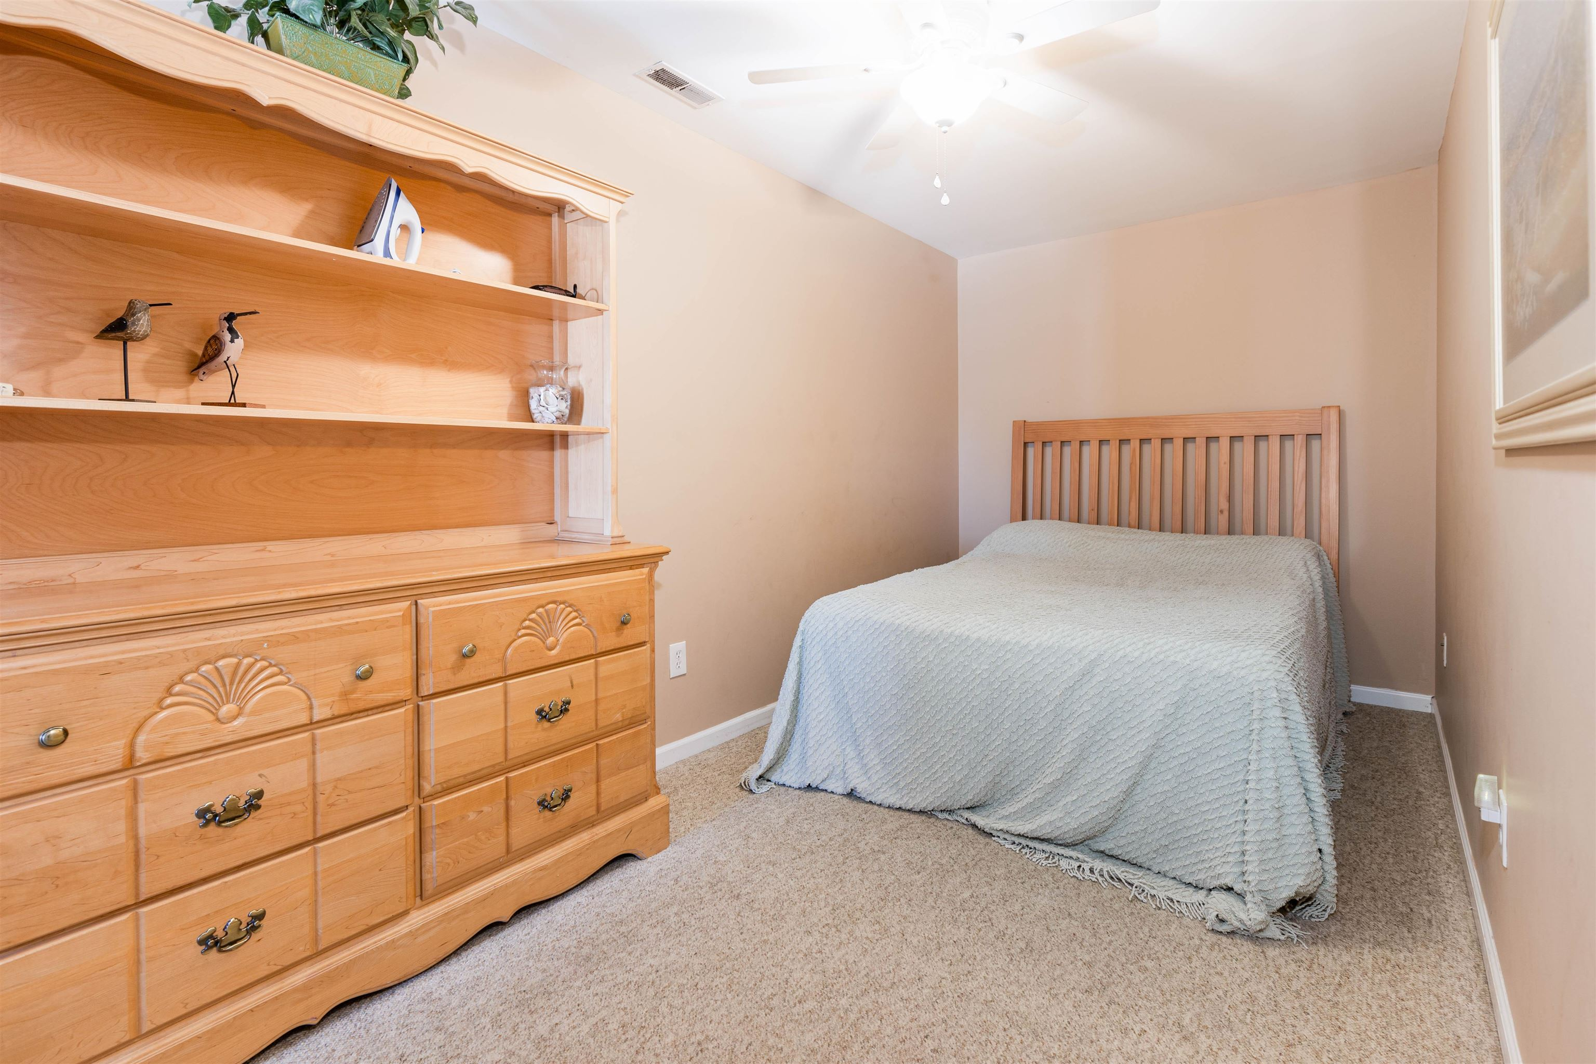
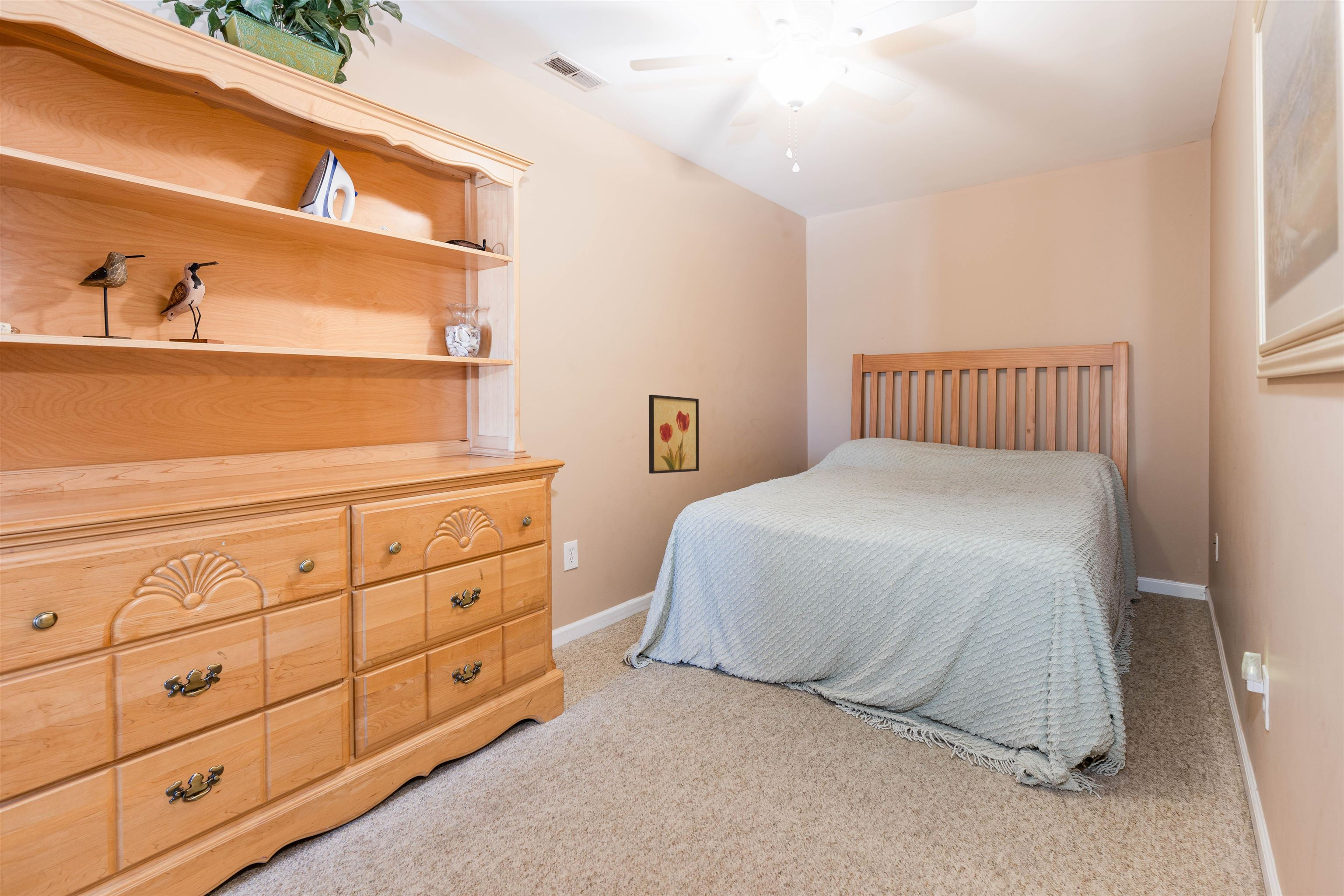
+ wall art [648,394,700,474]
